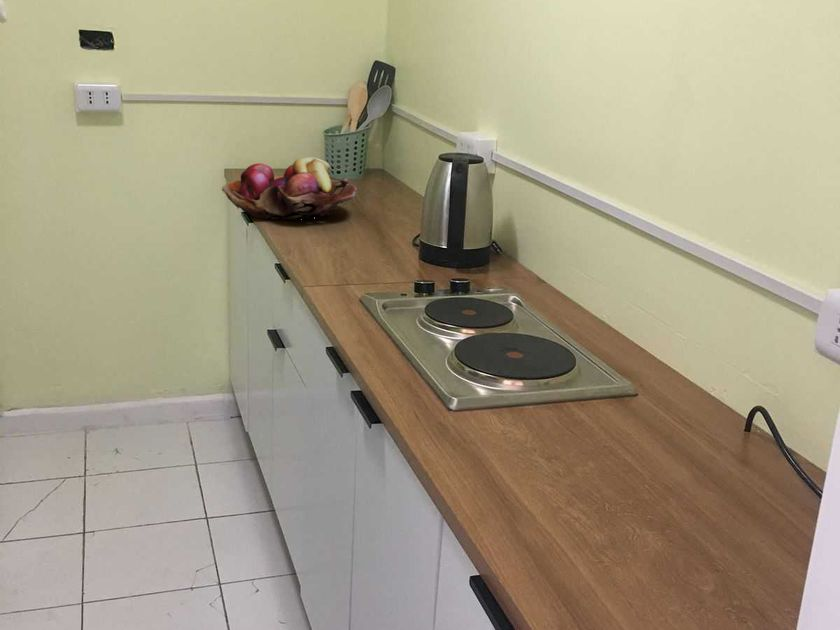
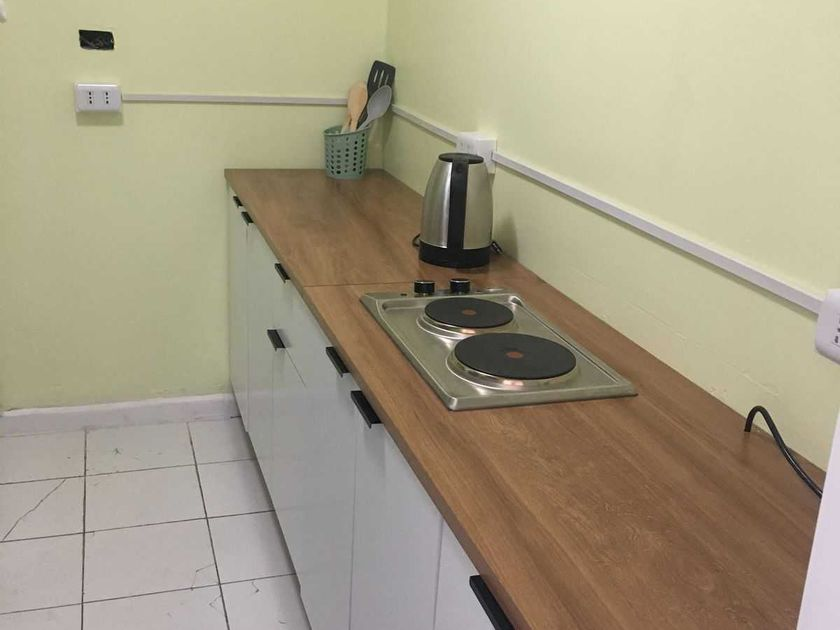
- fruit basket [221,156,358,221]
